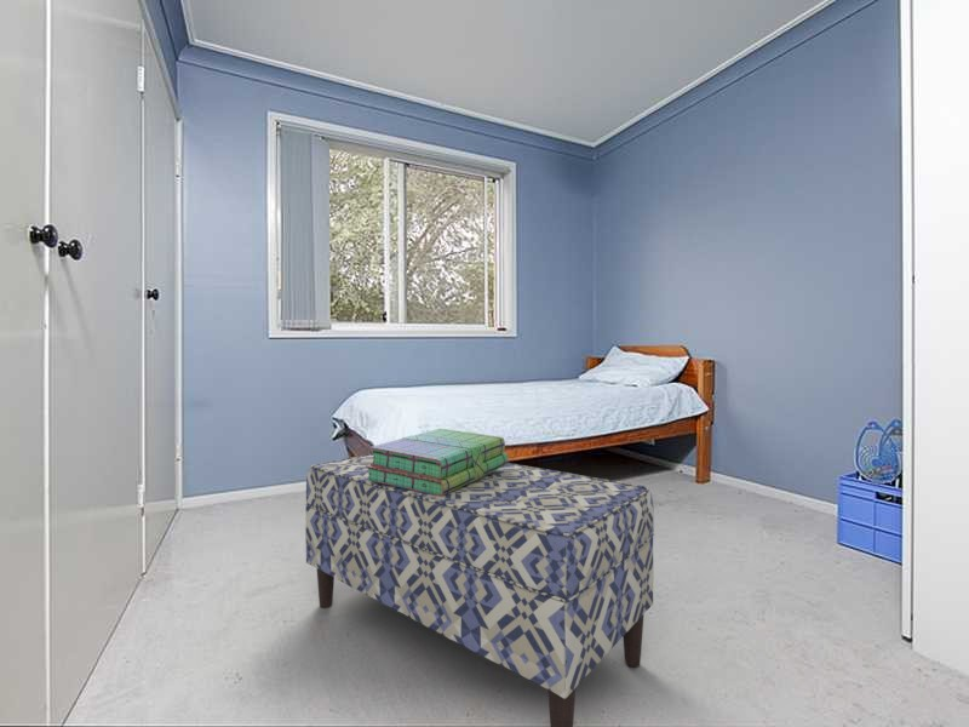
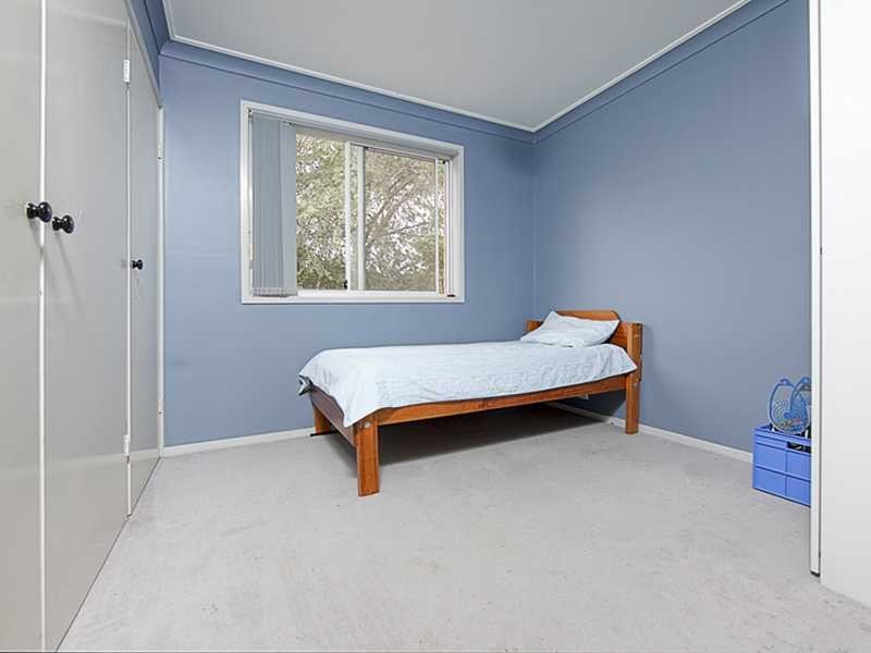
- bench [304,453,655,727]
- stack of books [366,428,510,497]
